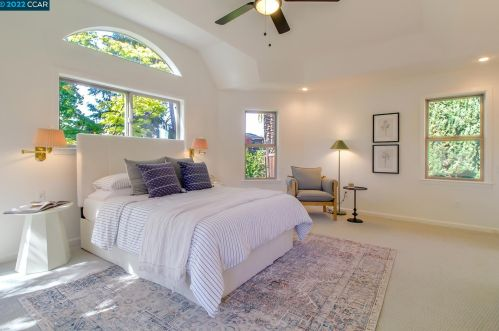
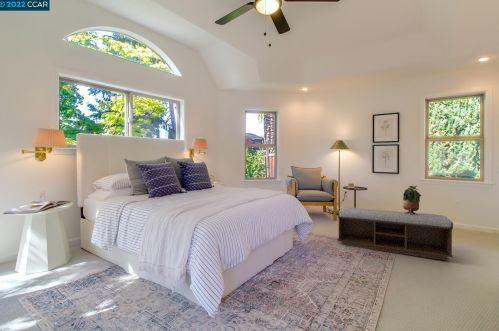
+ potted plant [402,184,422,215]
+ bench [337,206,454,261]
